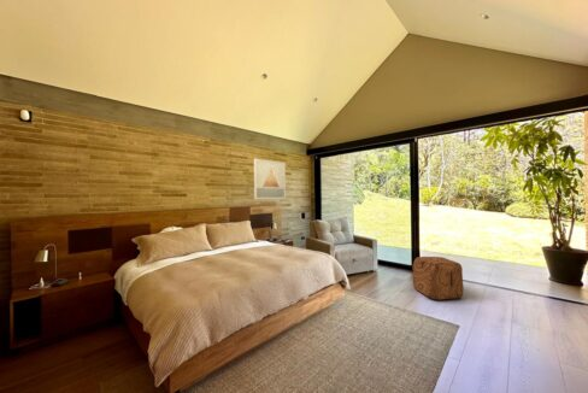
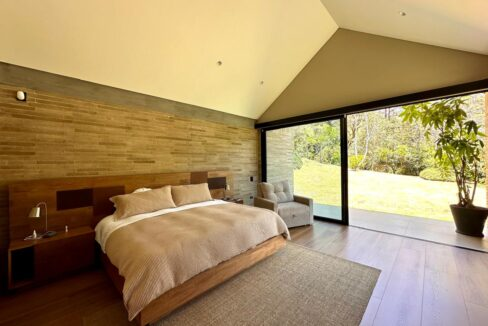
- ottoman [411,256,464,301]
- wall art [253,158,287,200]
